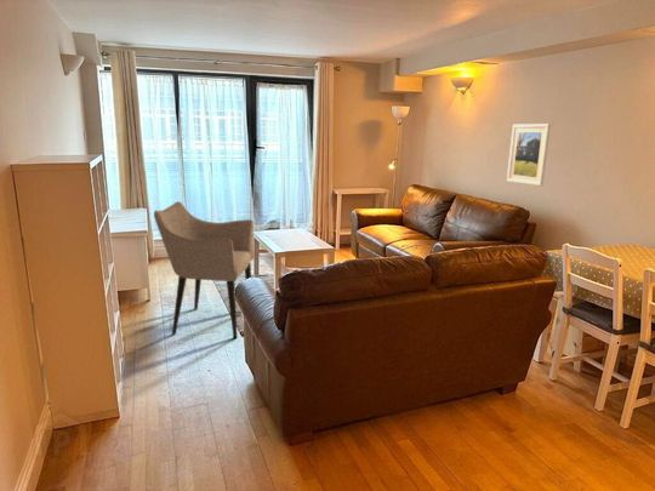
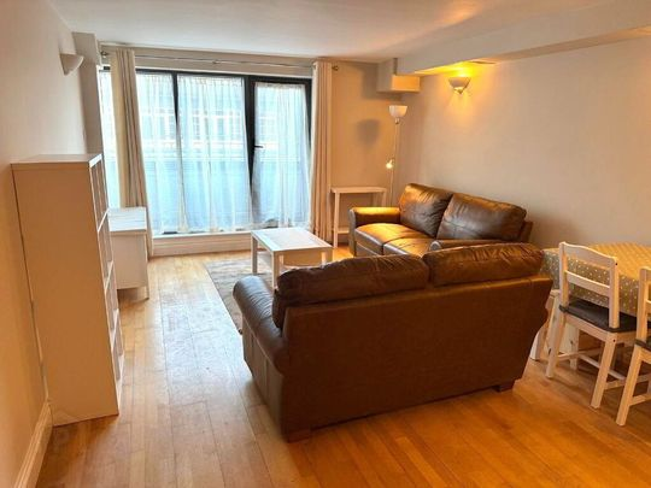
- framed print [506,122,552,187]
- armchair [153,200,256,339]
